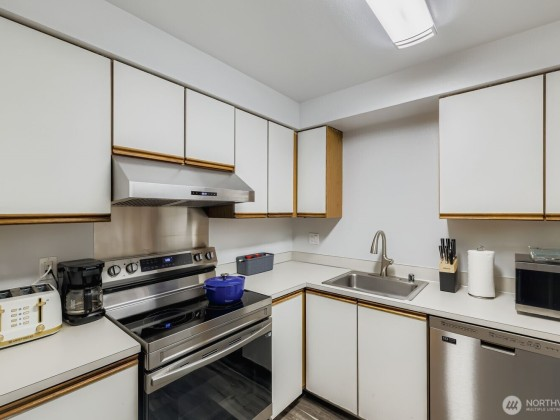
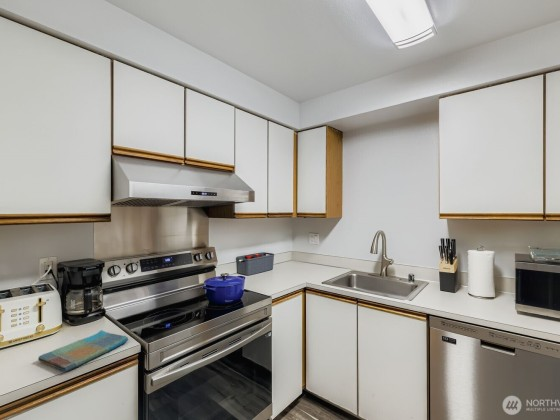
+ dish towel [37,329,129,373]
